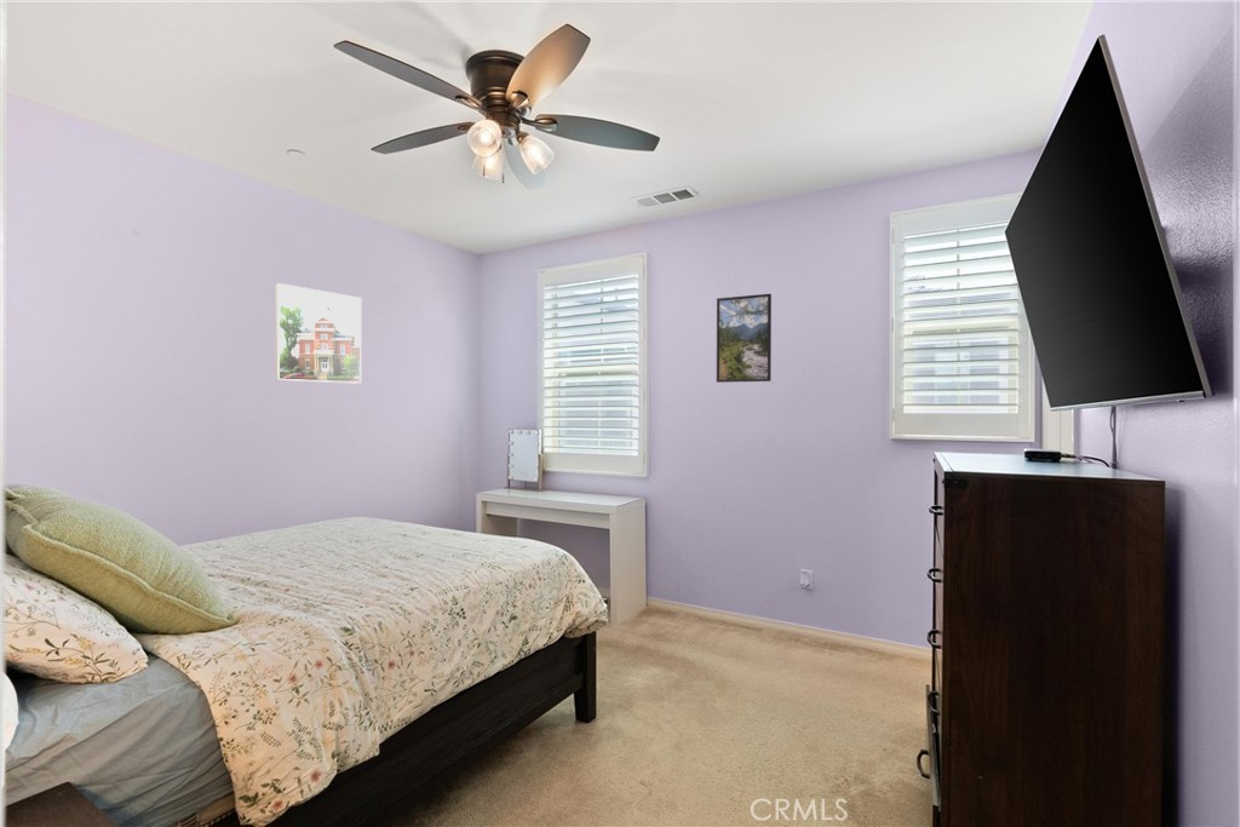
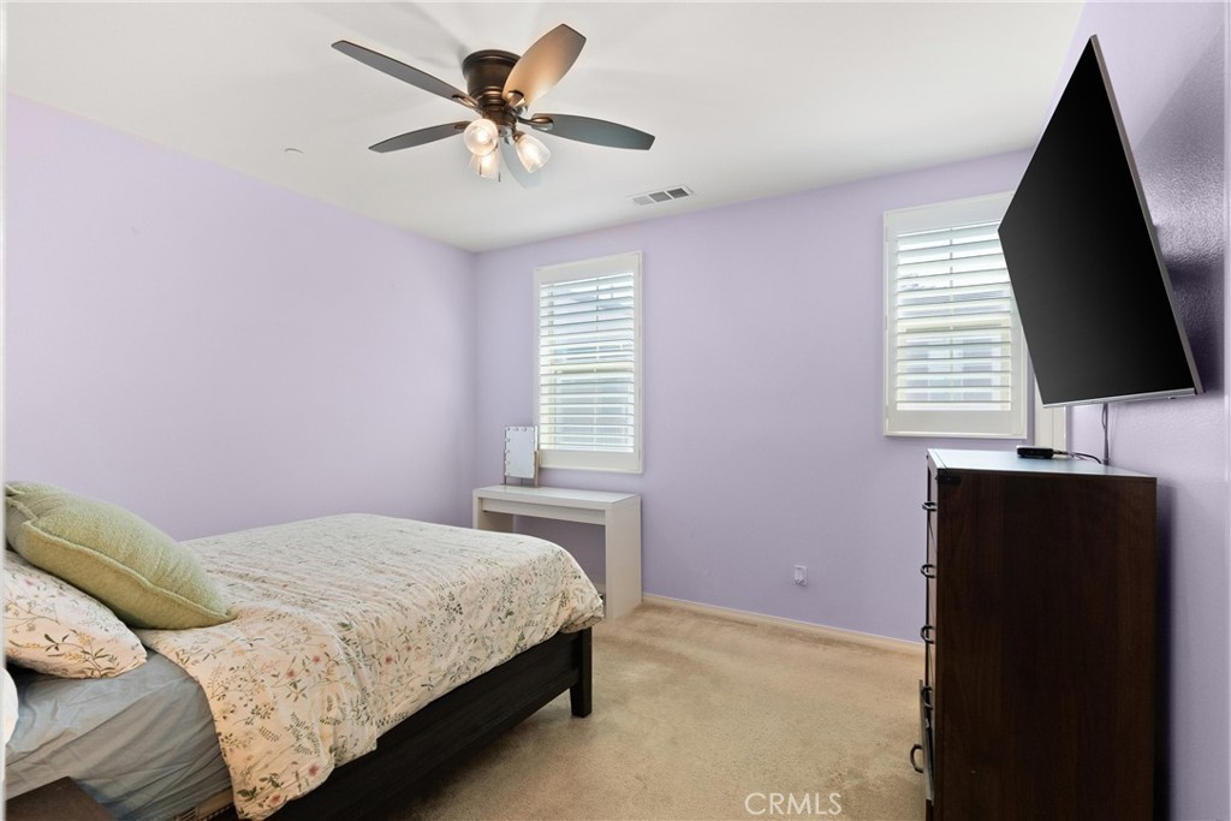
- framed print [716,293,773,384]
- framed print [274,282,362,385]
